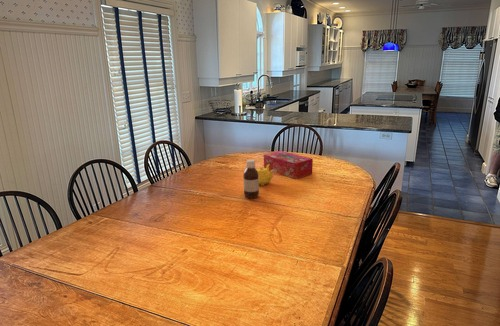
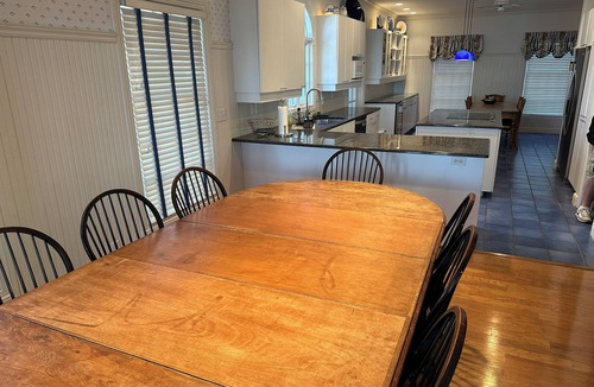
- bottle [242,159,260,199]
- teapot [255,164,273,187]
- tissue box [263,150,314,180]
